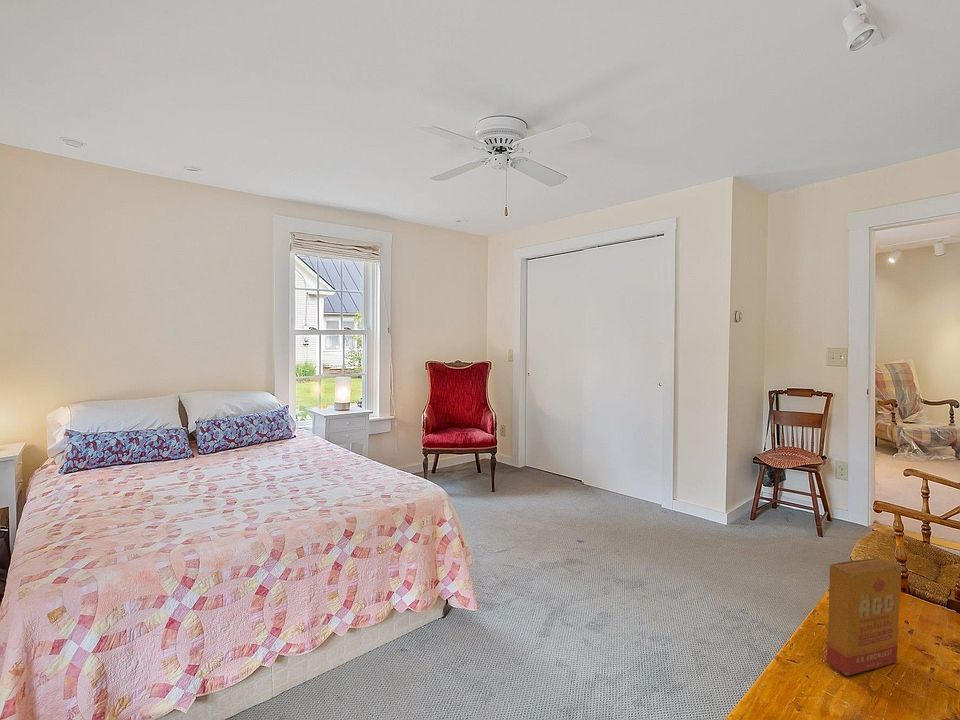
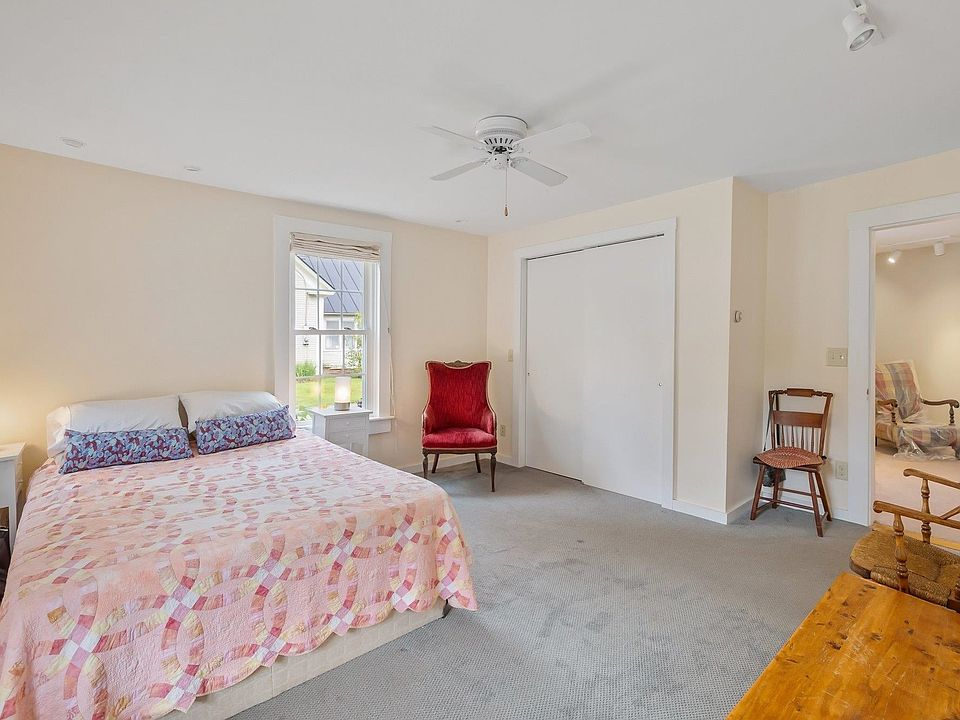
- product box [825,557,903,676]
